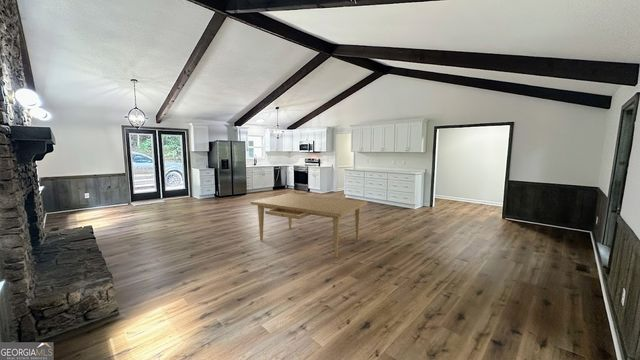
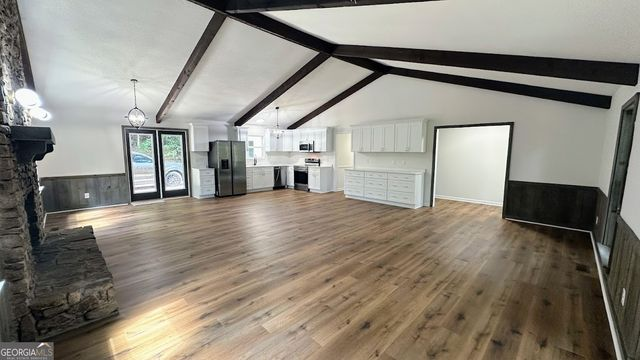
- dining table [250,192,368,259]
